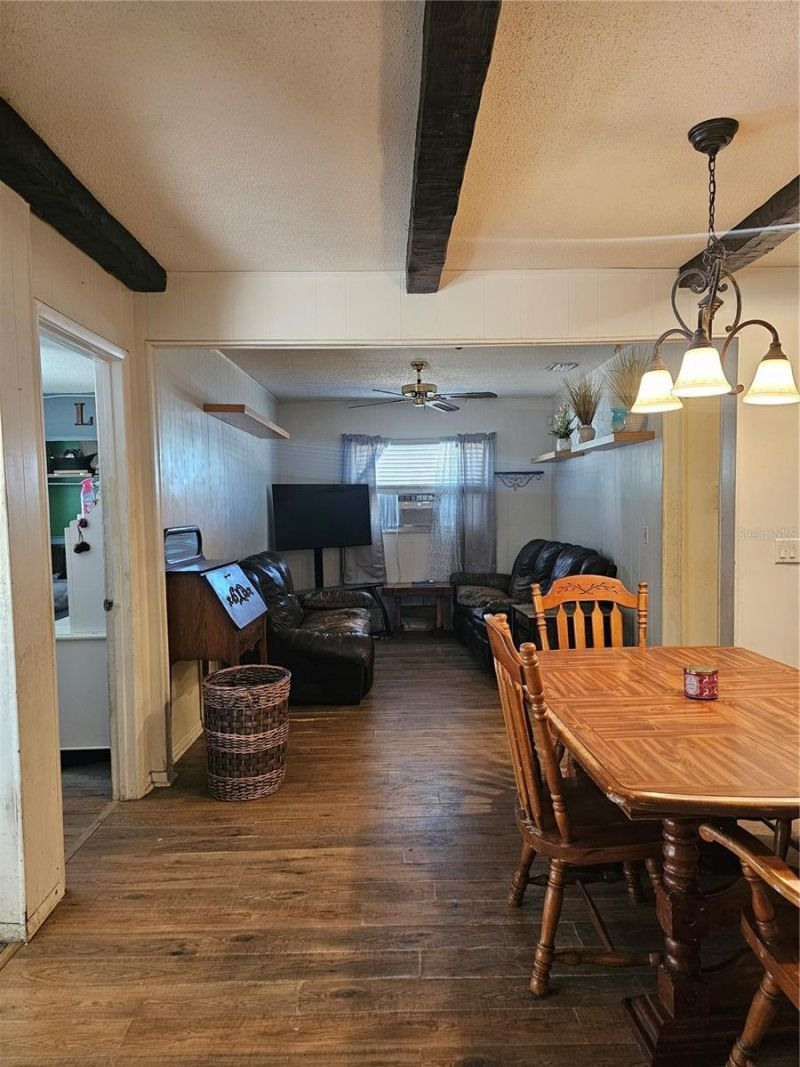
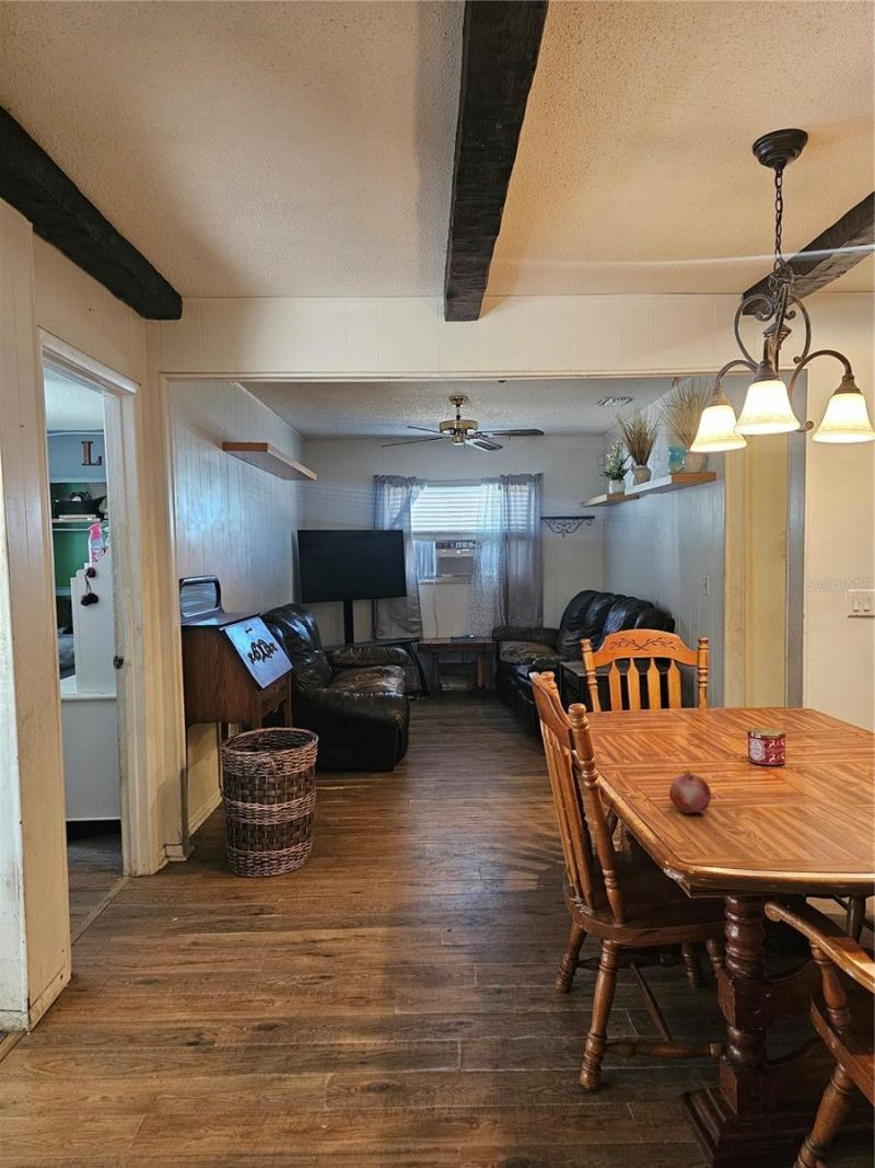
+ fruit [668,767,712,814]
